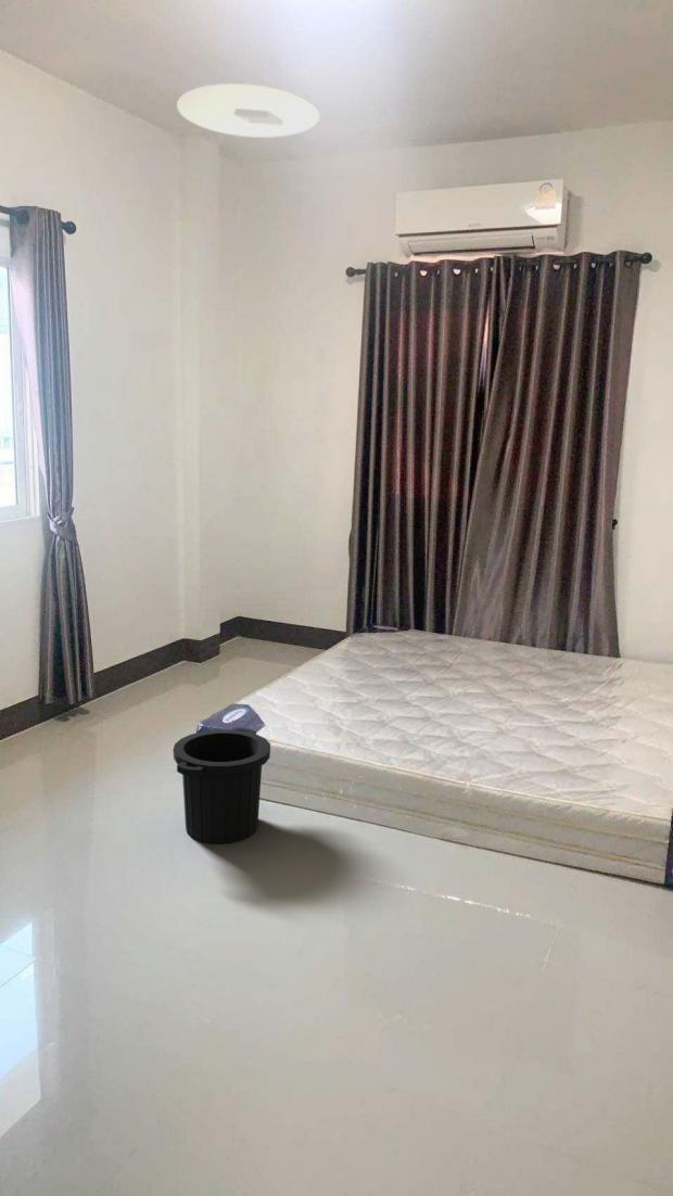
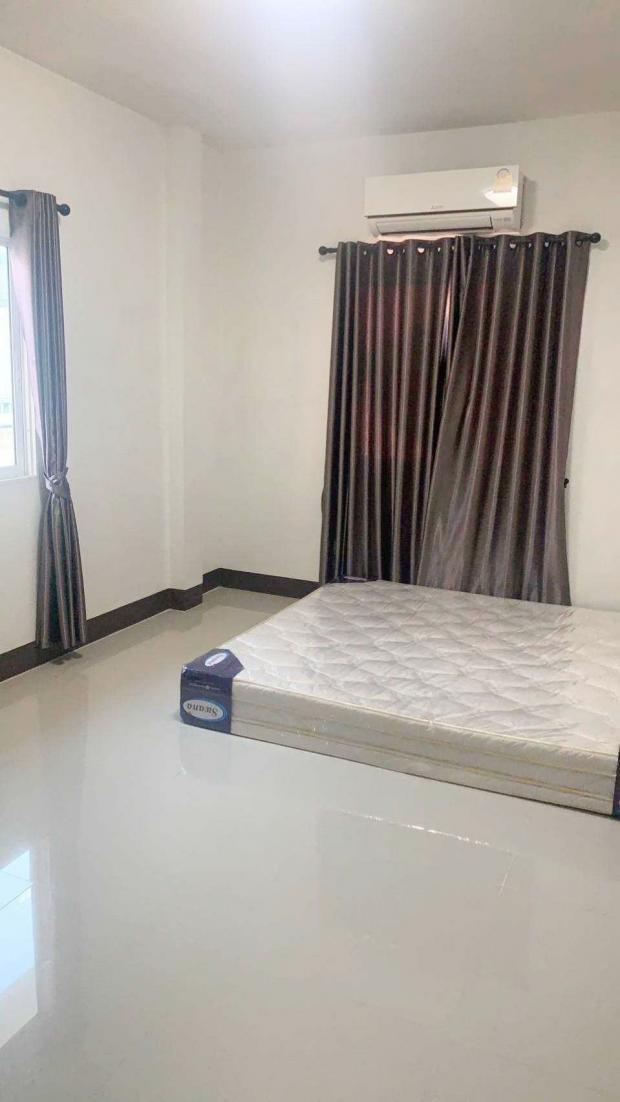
- ceiling light [176,82,321,139]
- trash can [172,726,271,844]
